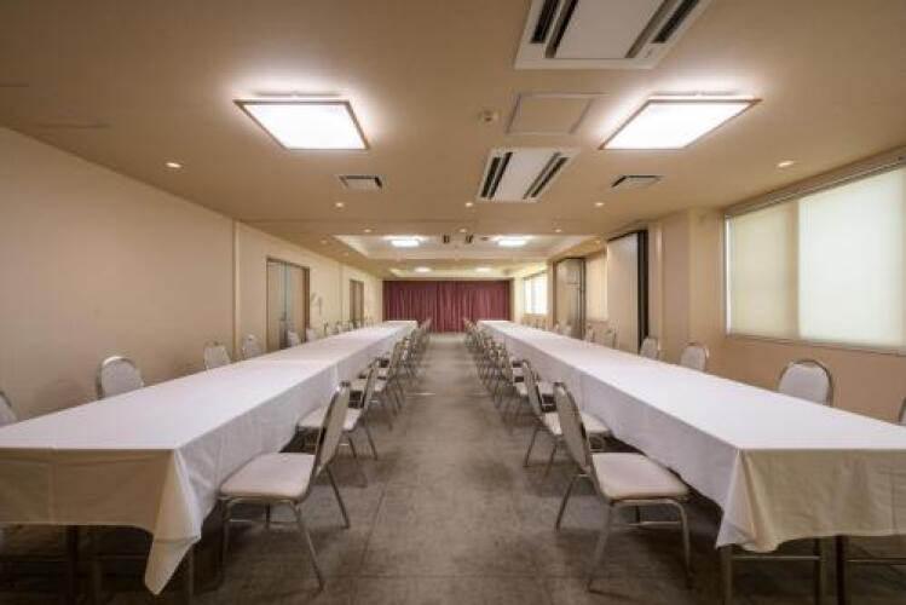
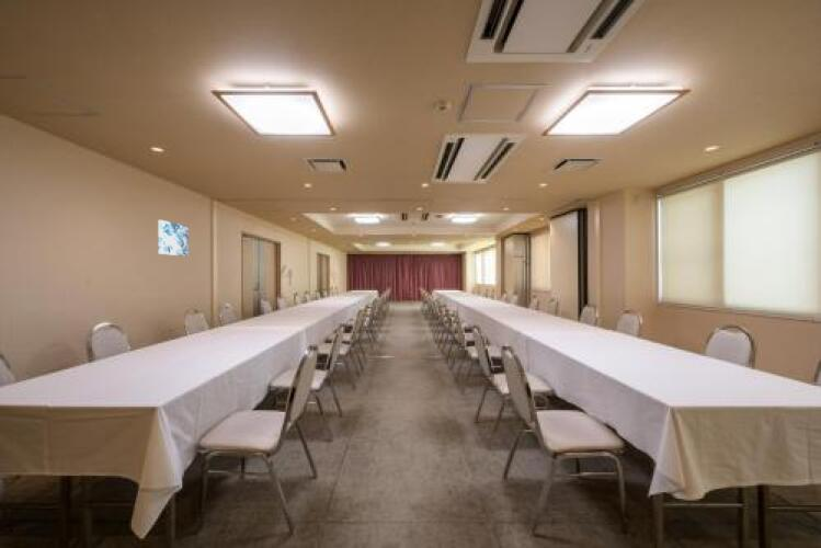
+ wall art [157,219,190,258]
